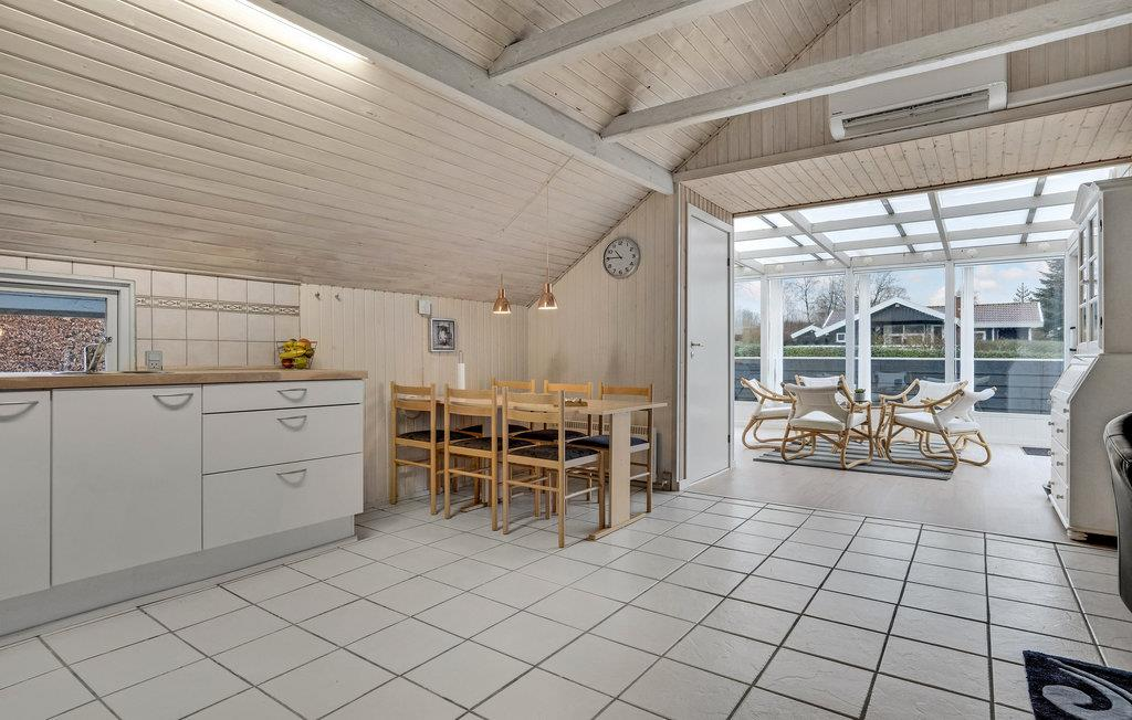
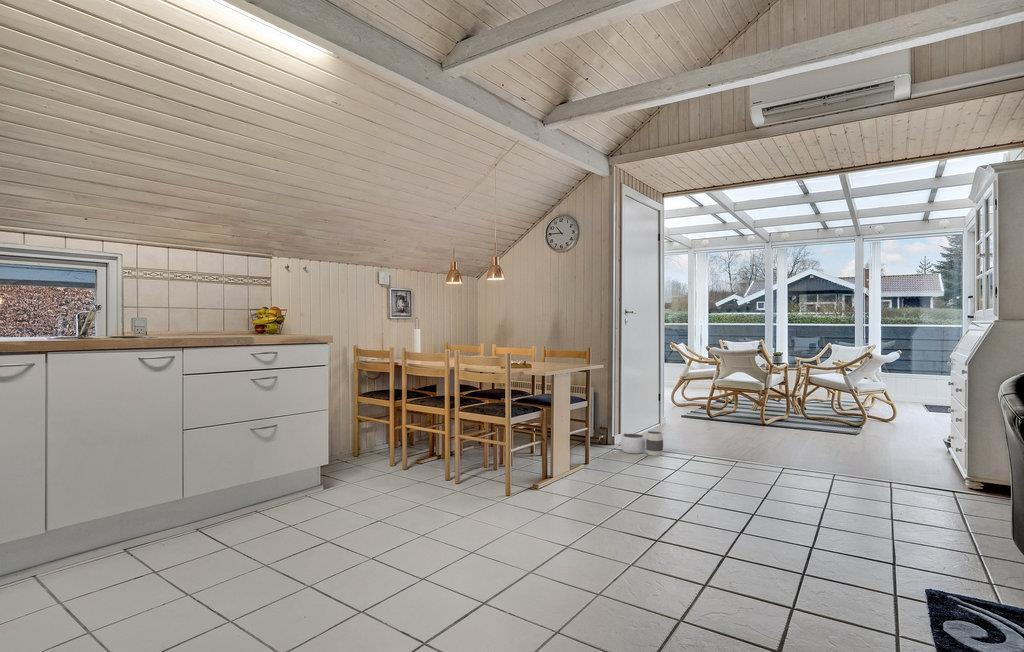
+ waste basket [620,430,664,457]
